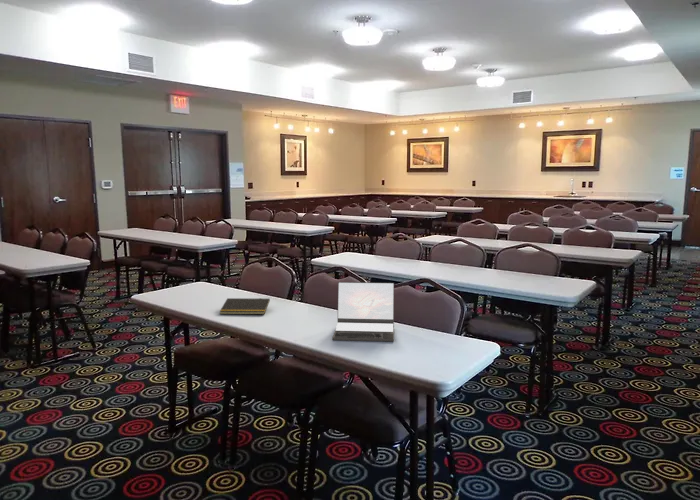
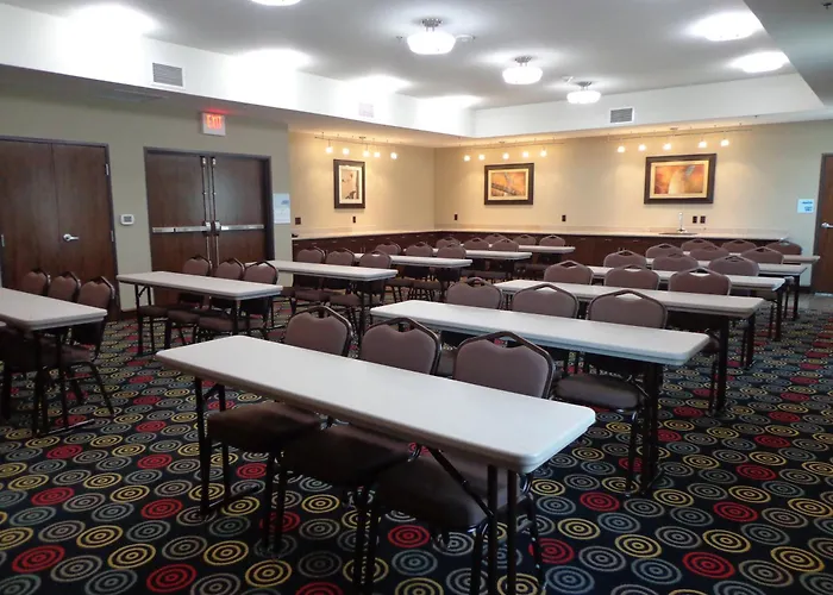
- laptop [331,281,395,342]
- notepad [219,297,271,315]
